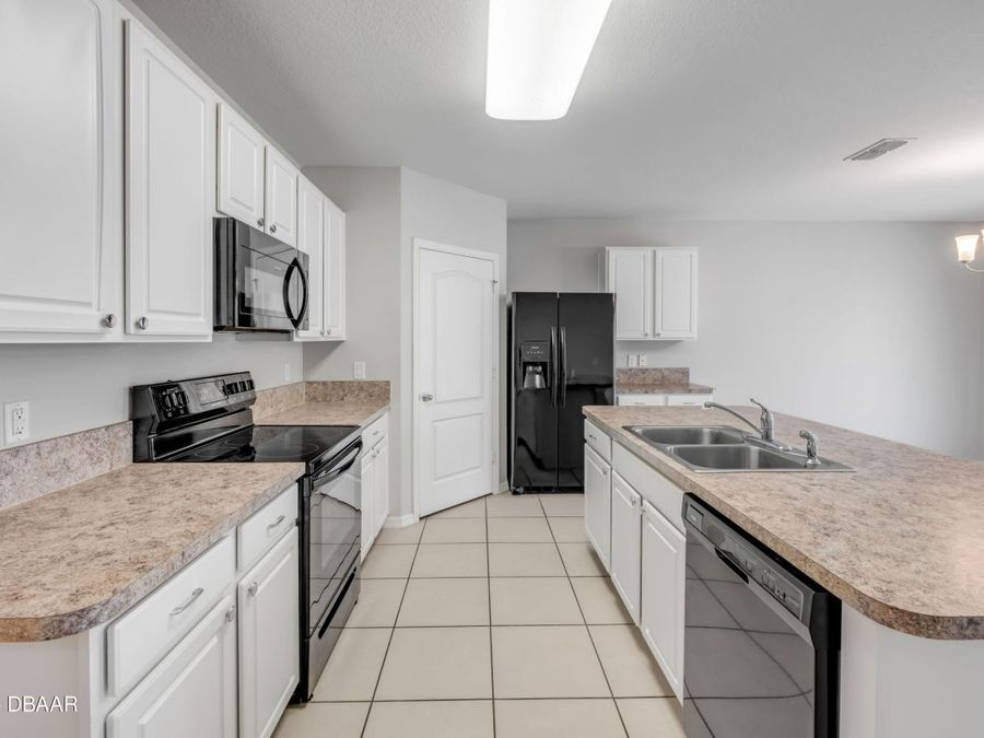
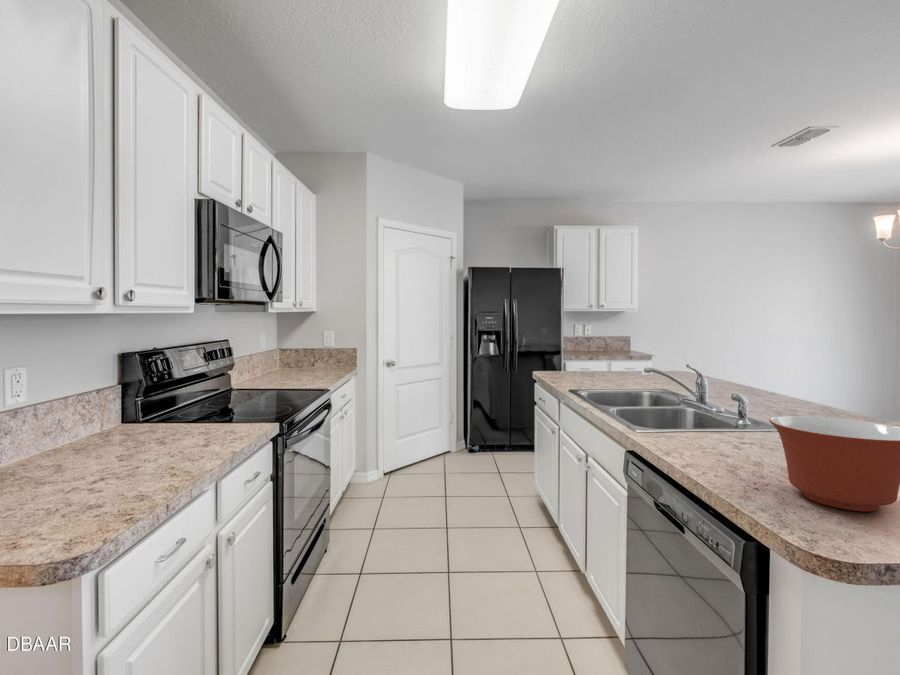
+ mixing bowl [769,415,900,512]
